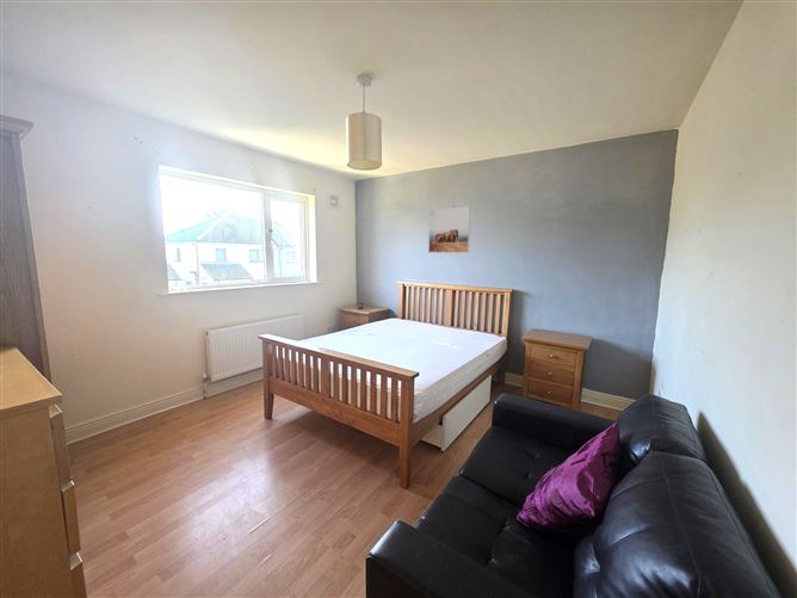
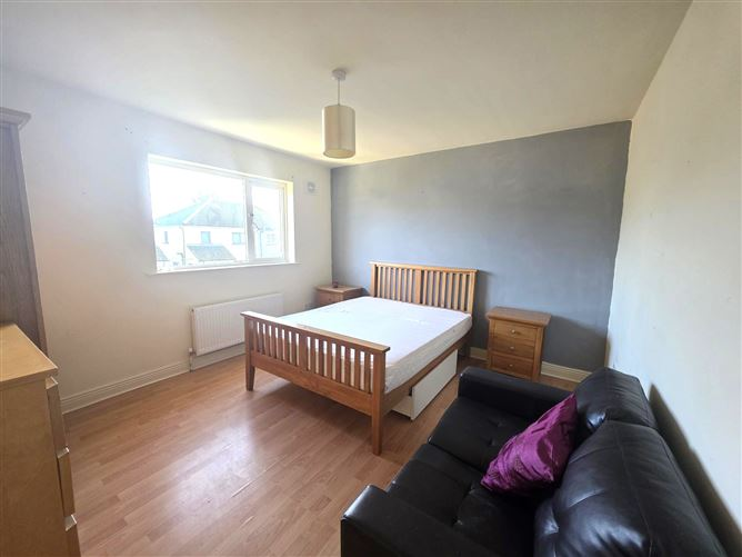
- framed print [427,205,471,254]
